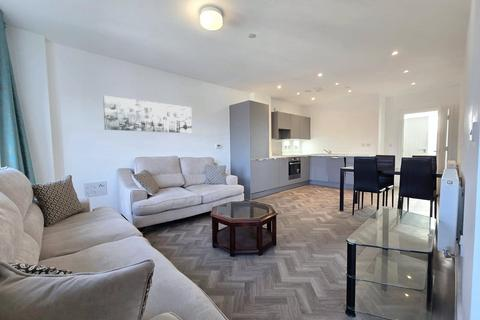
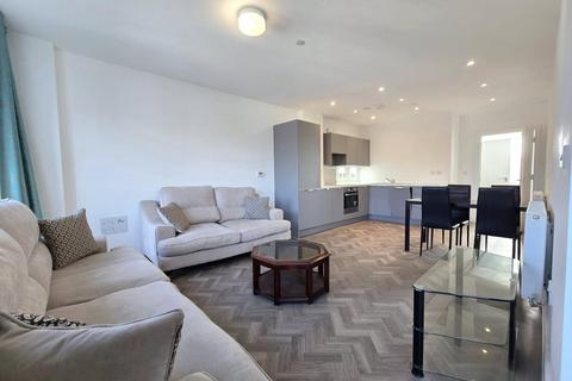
- wall art [102,95,193,134]
